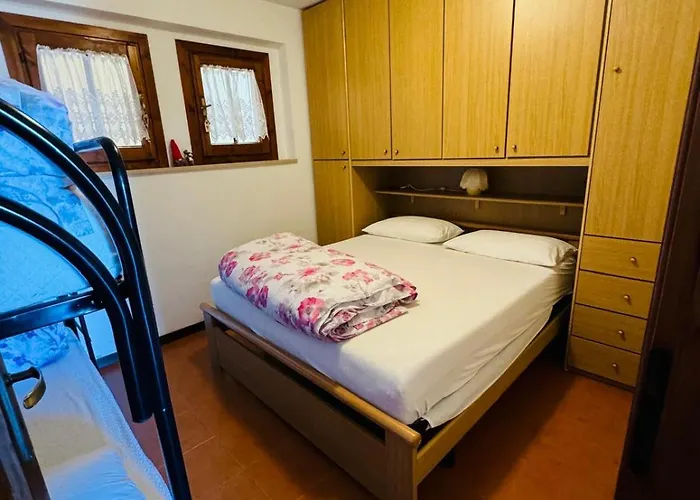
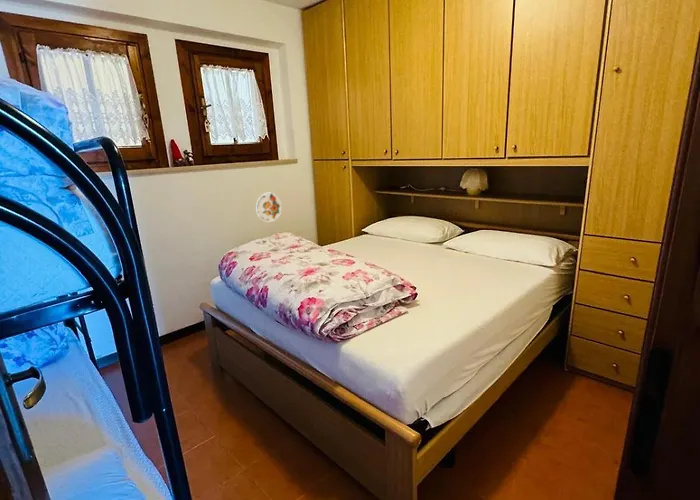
+ decorative plate [255,192,283,223]
